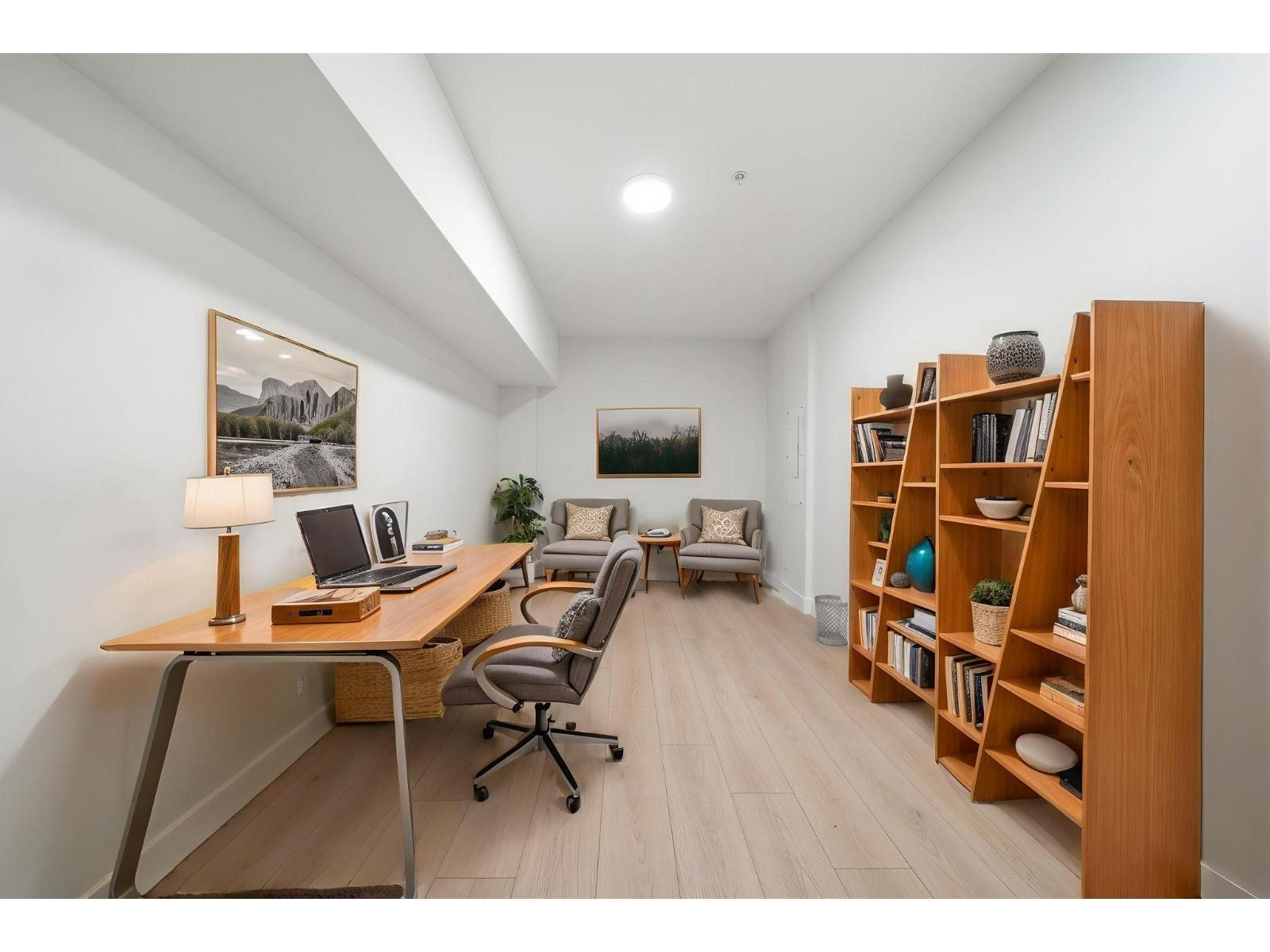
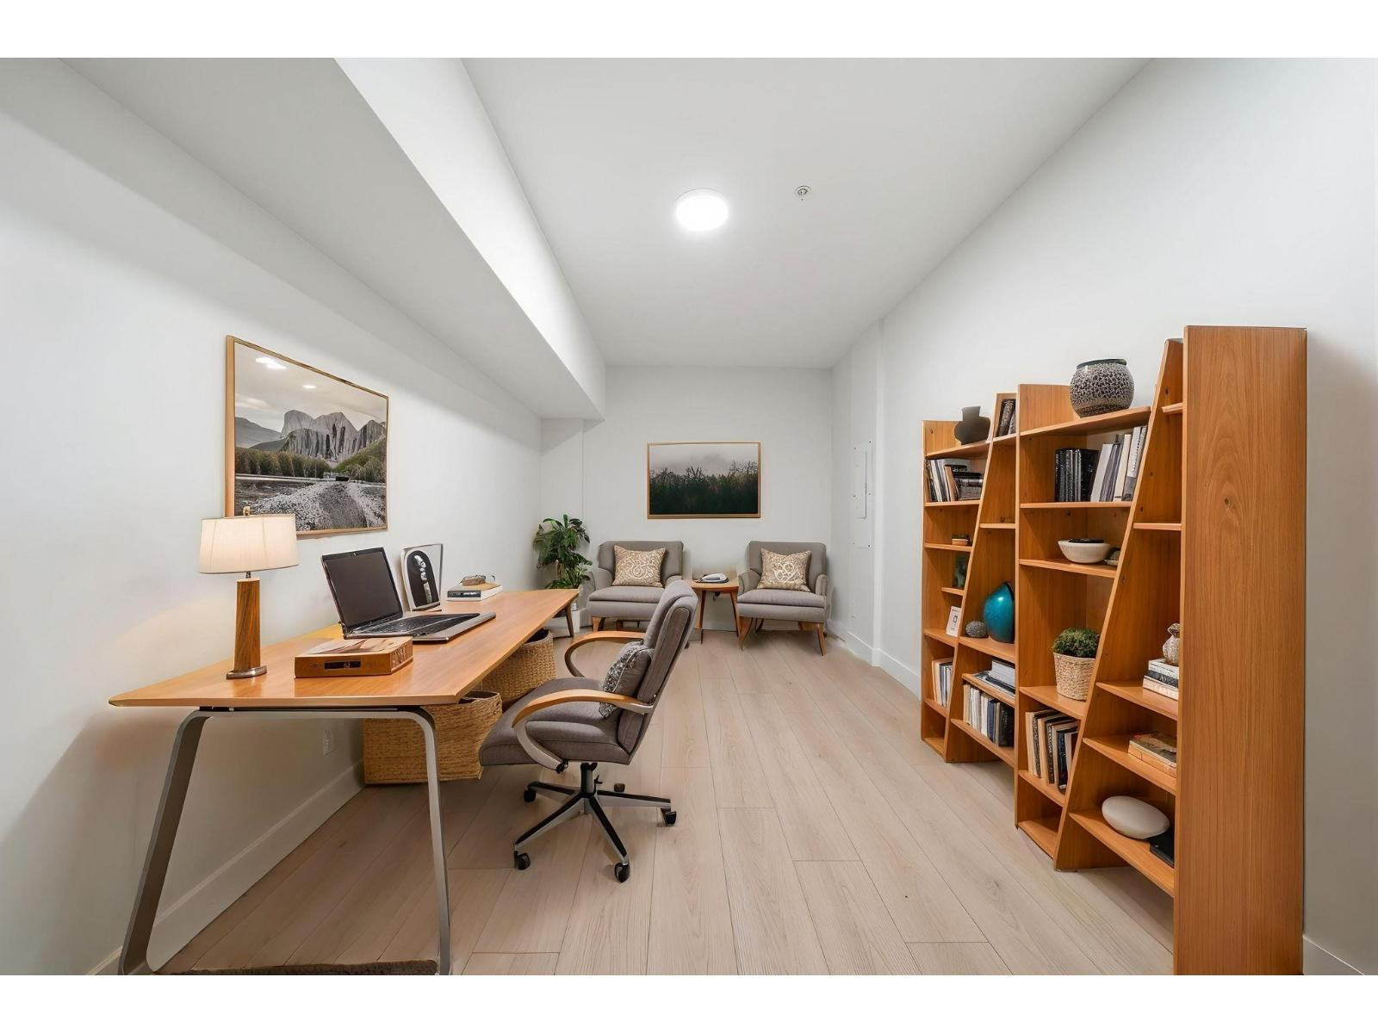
- wastebasket [814,594,849,647]
